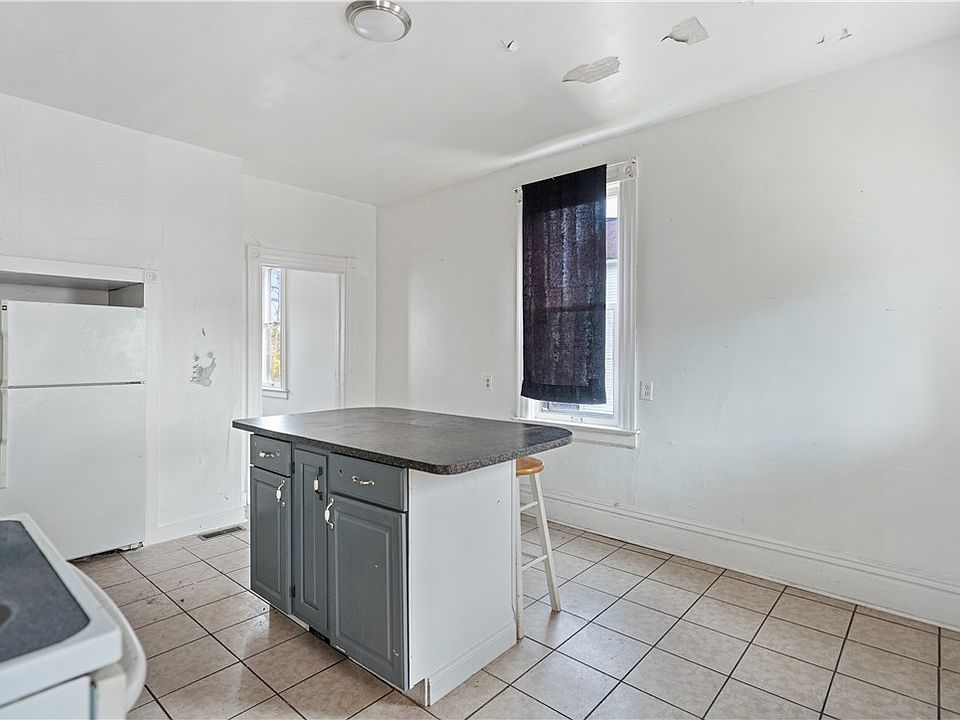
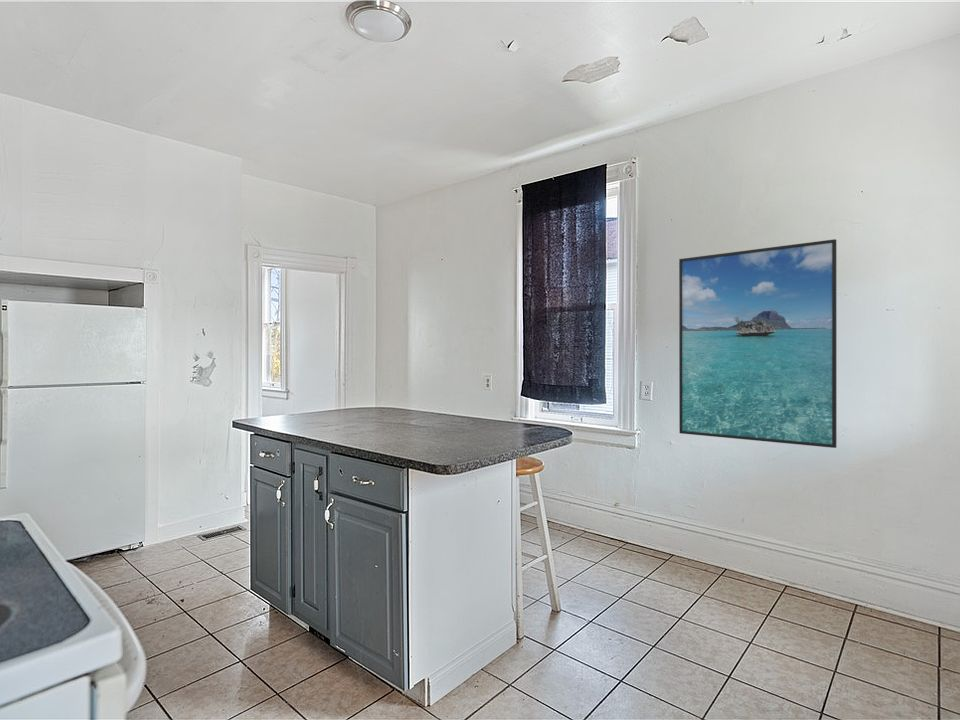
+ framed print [678,238,838,449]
